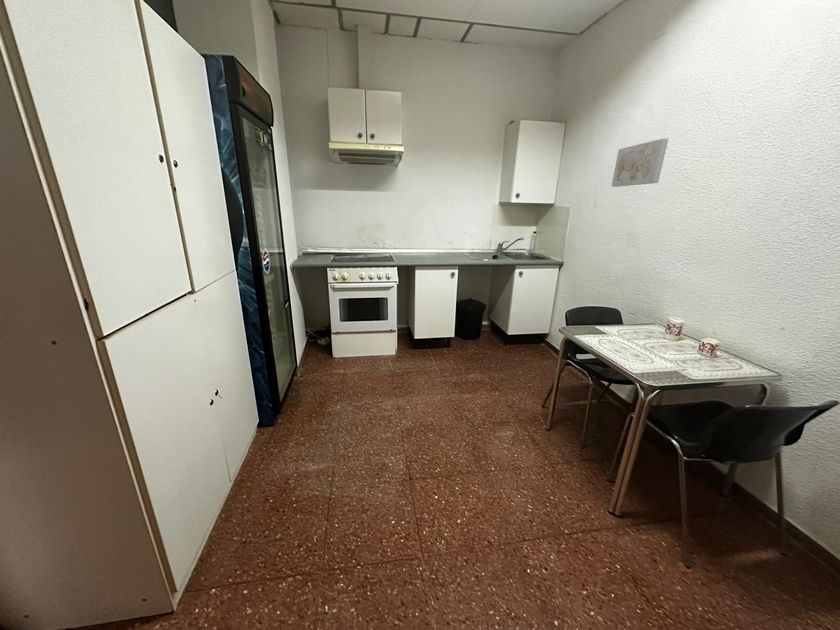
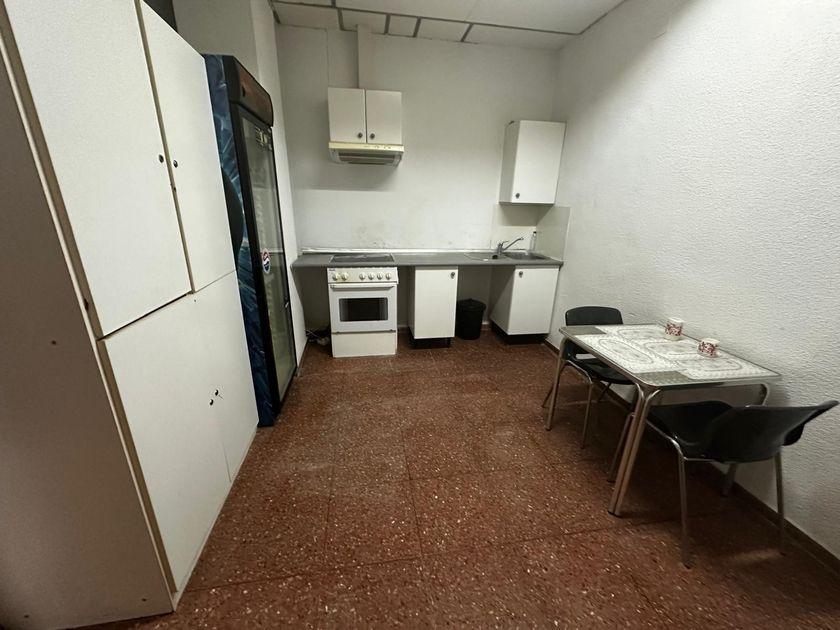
- wall art [611,138,669,188]
